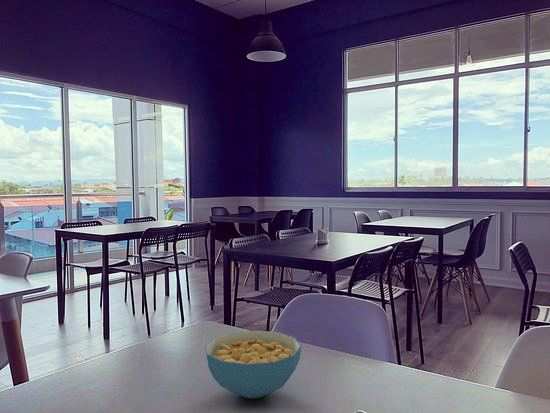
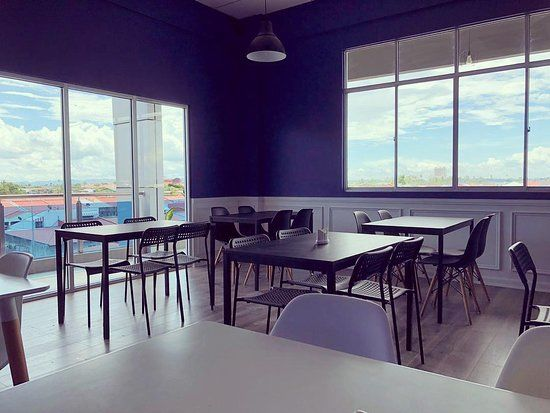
- cereal bowl [204,330,302,399]
